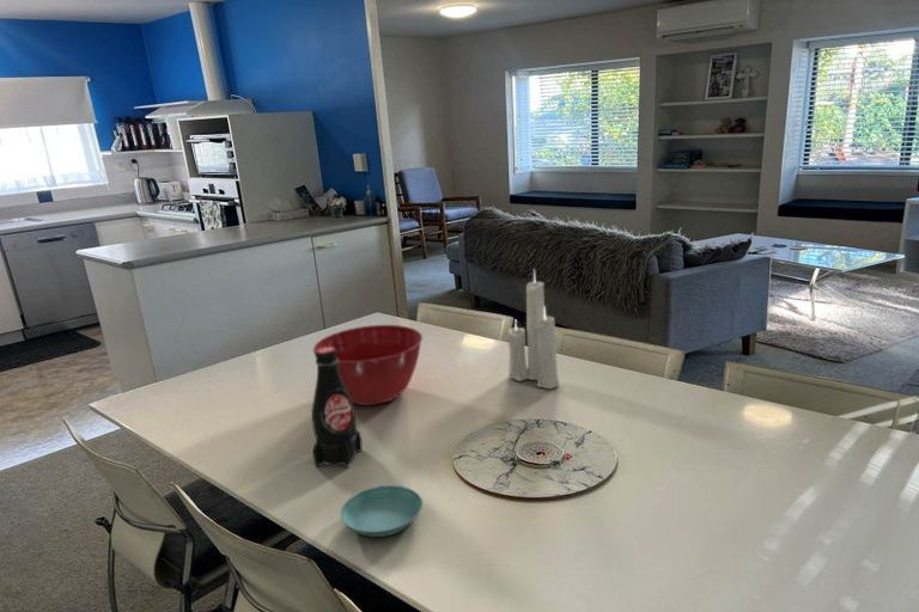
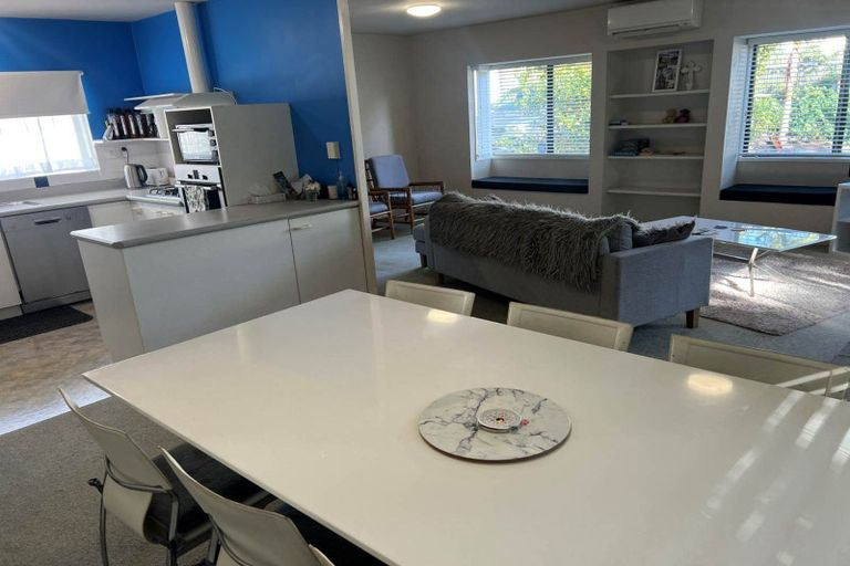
- candle [506,268,561,390]
- saucer [340,484,424,538]
- mixing bowl [312,324,424,406]
- bottle [311,347,364,470]
